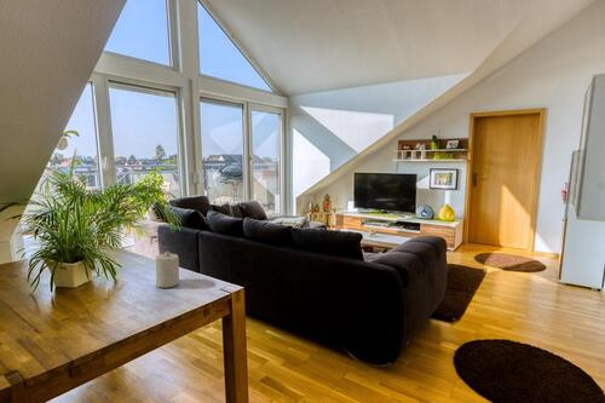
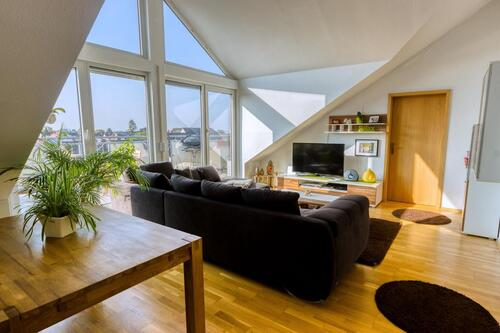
- candle [155,251,180,289]
